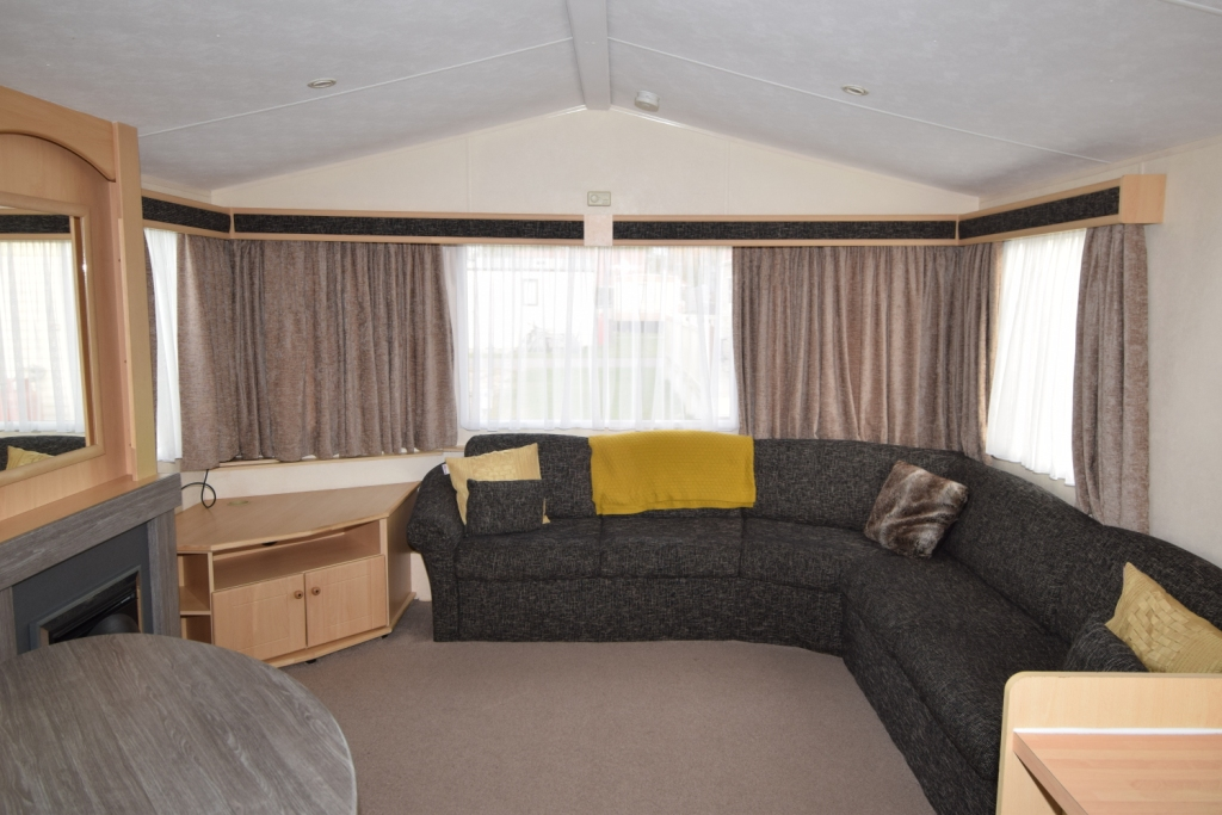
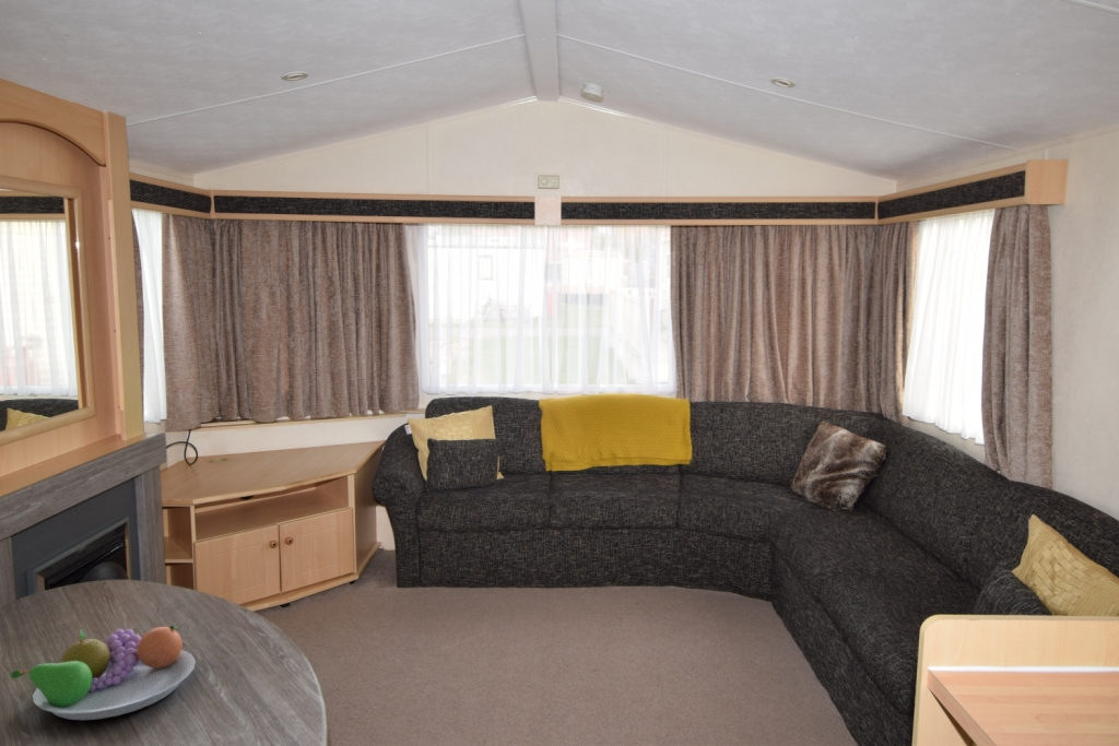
+ fruit bowl [10,625,197,721]
